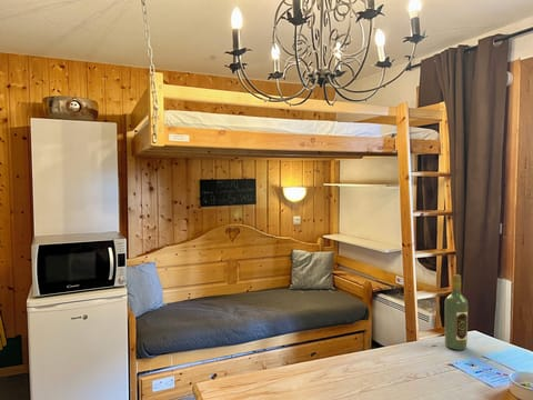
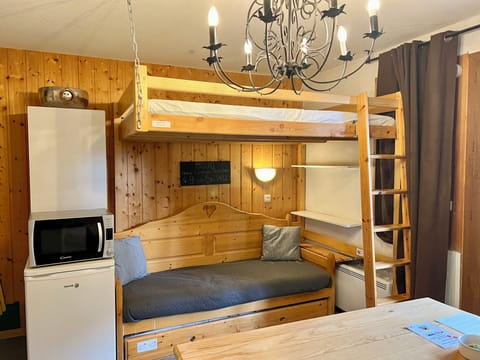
- wine bottle [444,273,469,351]
